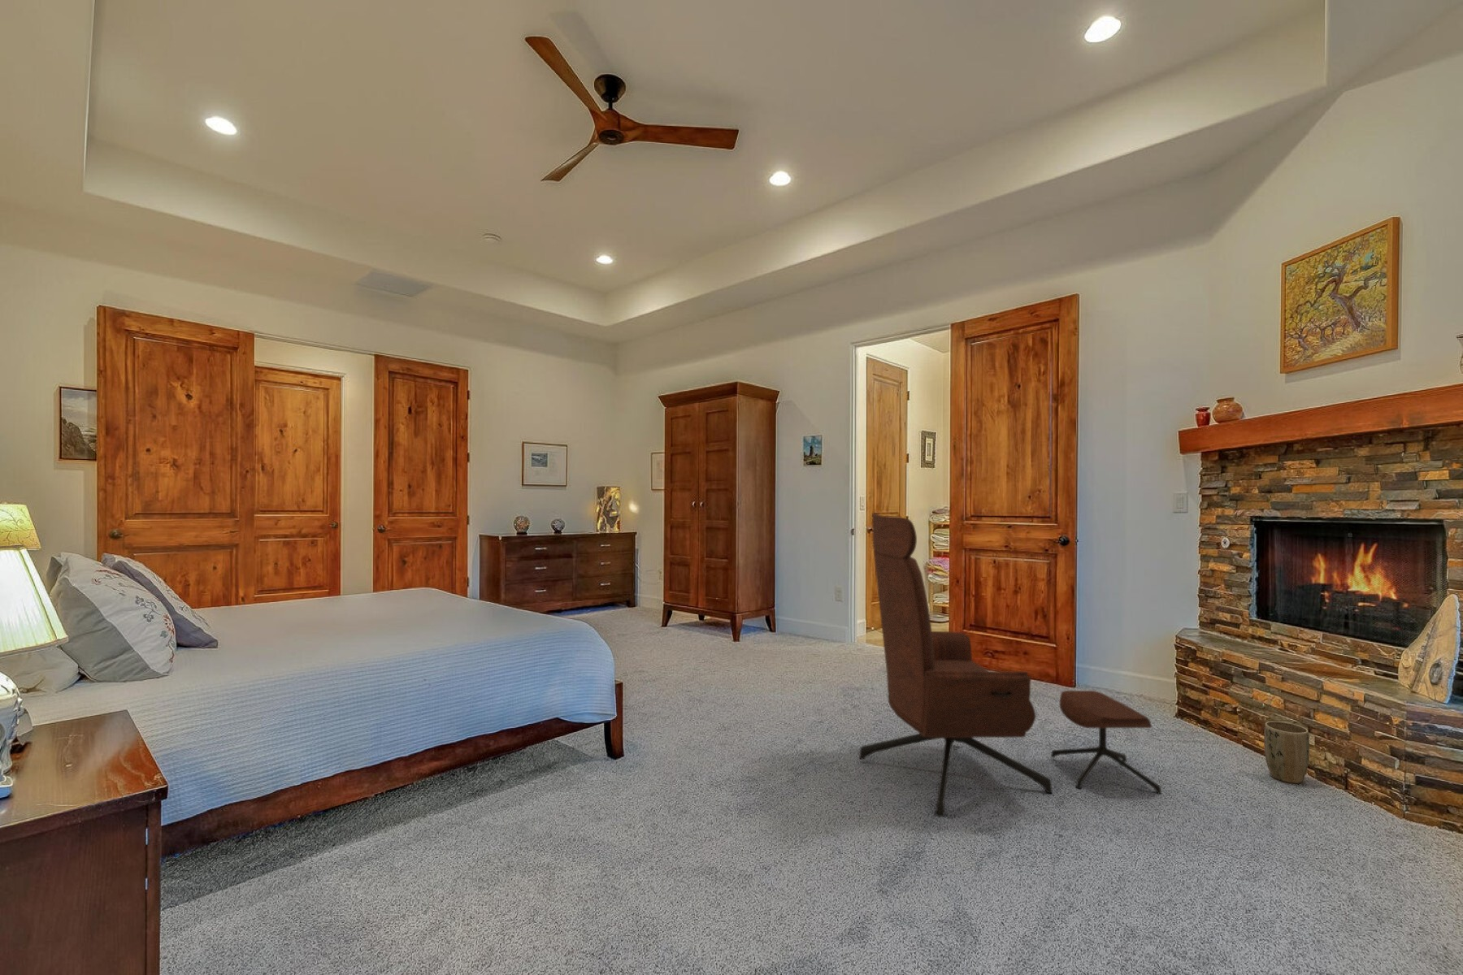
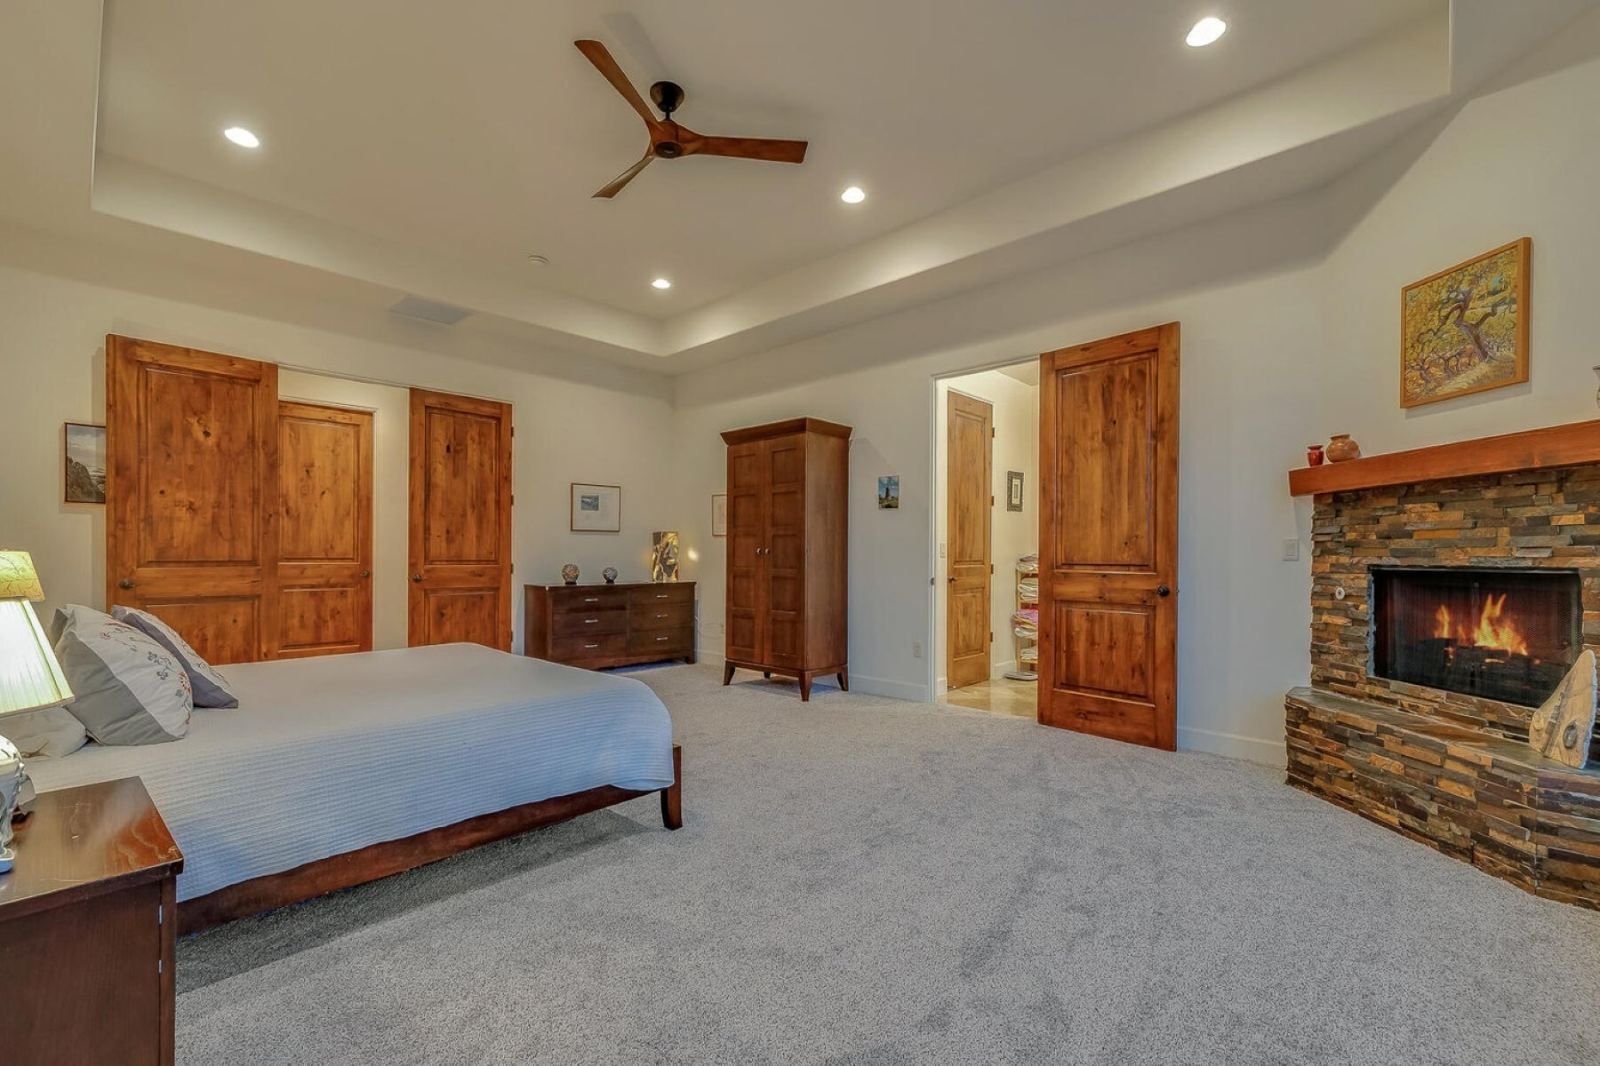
- plant pot [1263,720,1311,785]
- lounge chair [858,511,1163,817]
